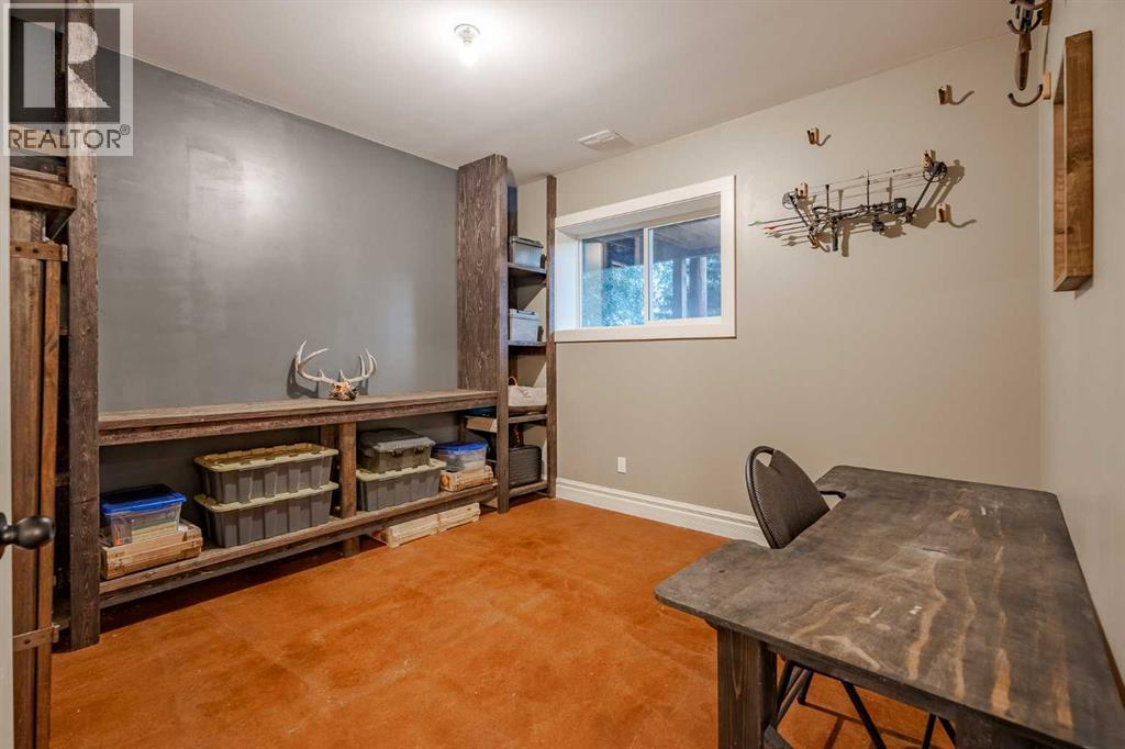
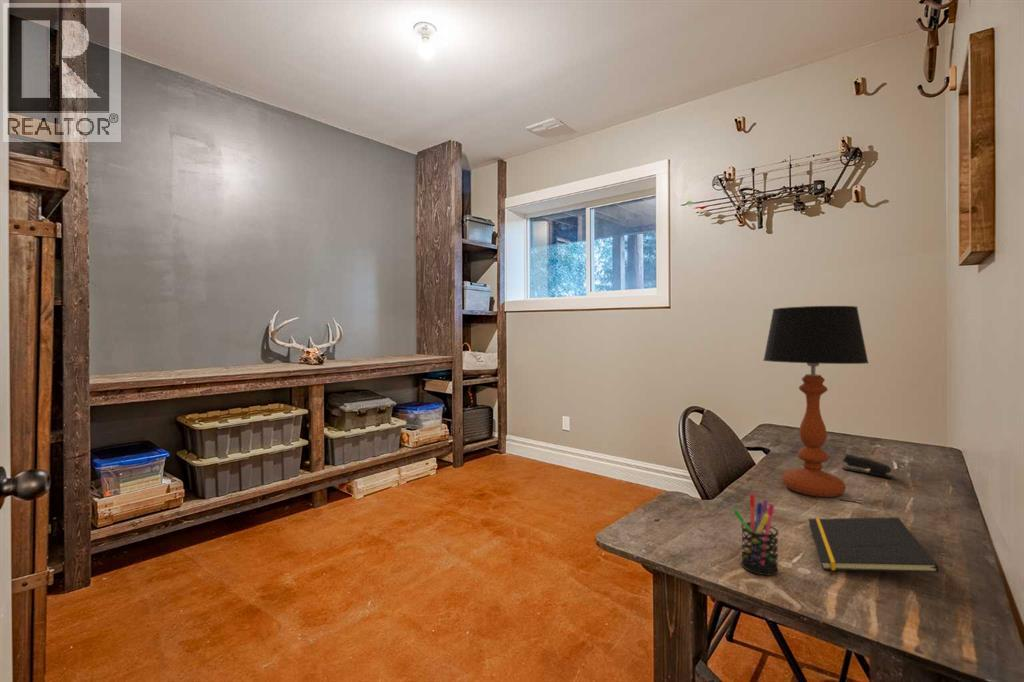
+ pen holder [732,493,780,576]
+ stapler [841,453,896,479]
+ table lamp [762,305,870,498]
+ notepad [807,517,940,574]
